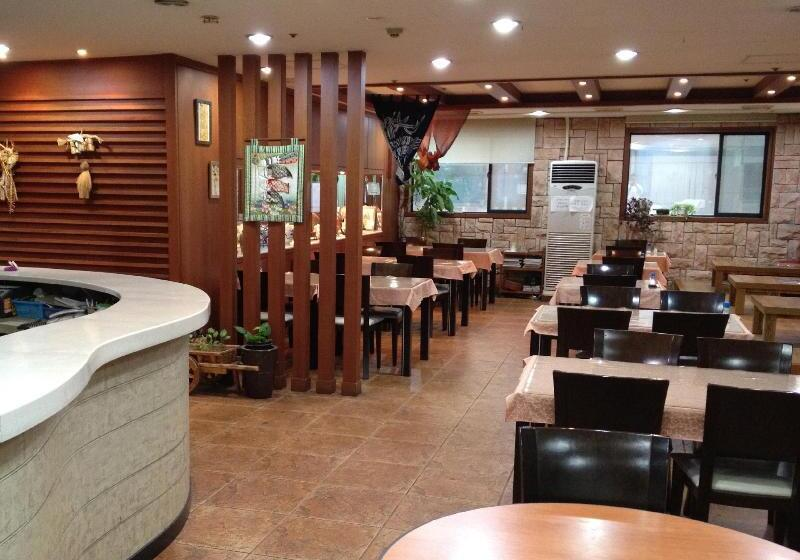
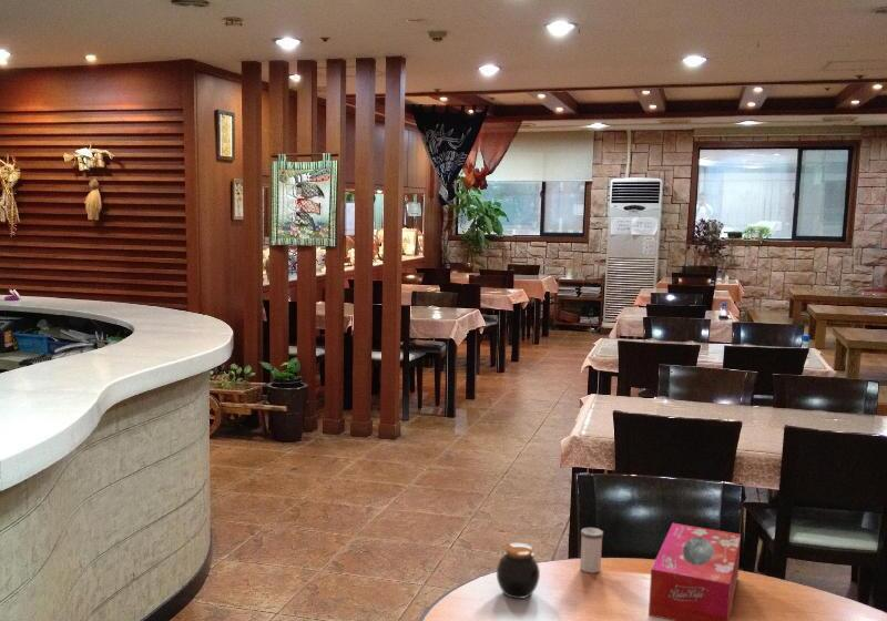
+ tissue box [648,522,742,621]
+ salt shaker [579,527,604,574]
+ jar [496,542,541,600]
